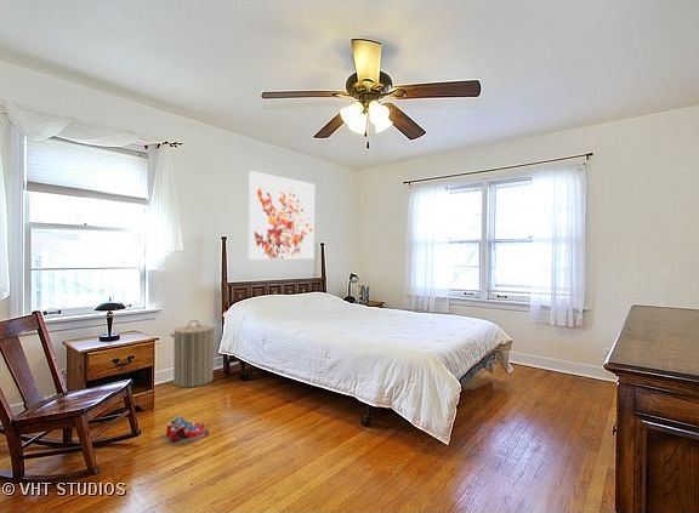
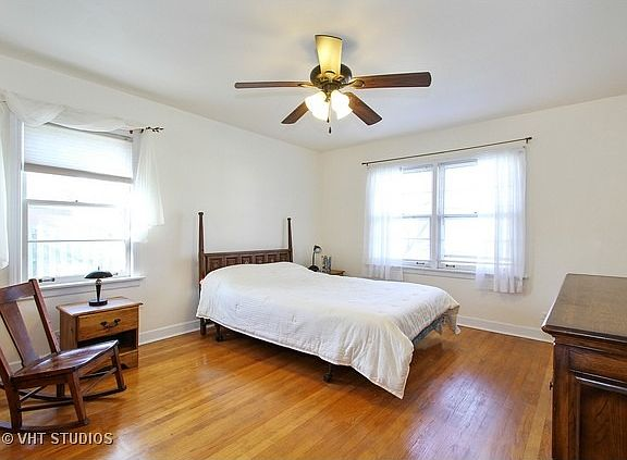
- wall art [248,170,316,260]
- shoe [165,416,209,445]
- laundry hamper [169,319,217,388]
